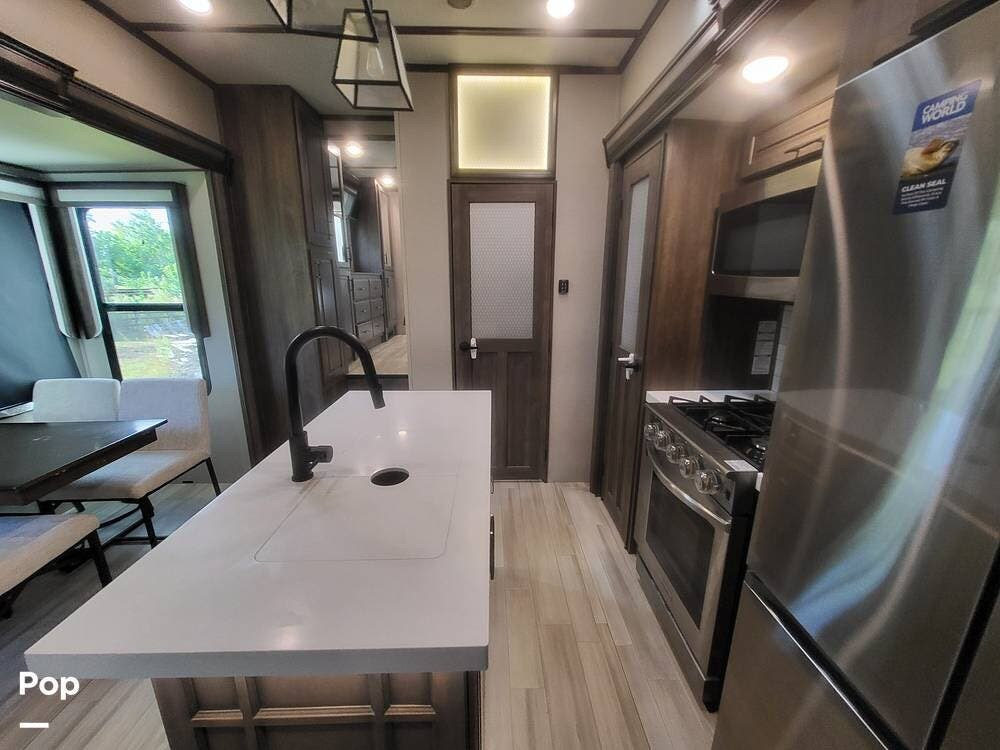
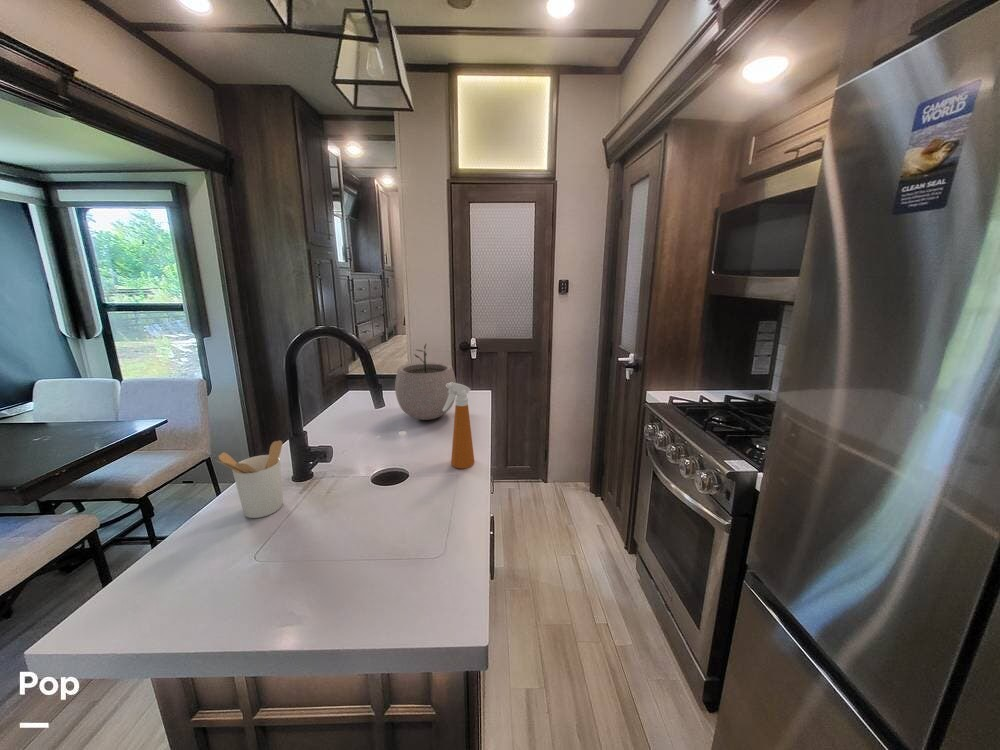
+ utensil holder [216,440,284,519]
+ plant pot [394,343,457,421]
+ spray bottle [443,382,475,470]
